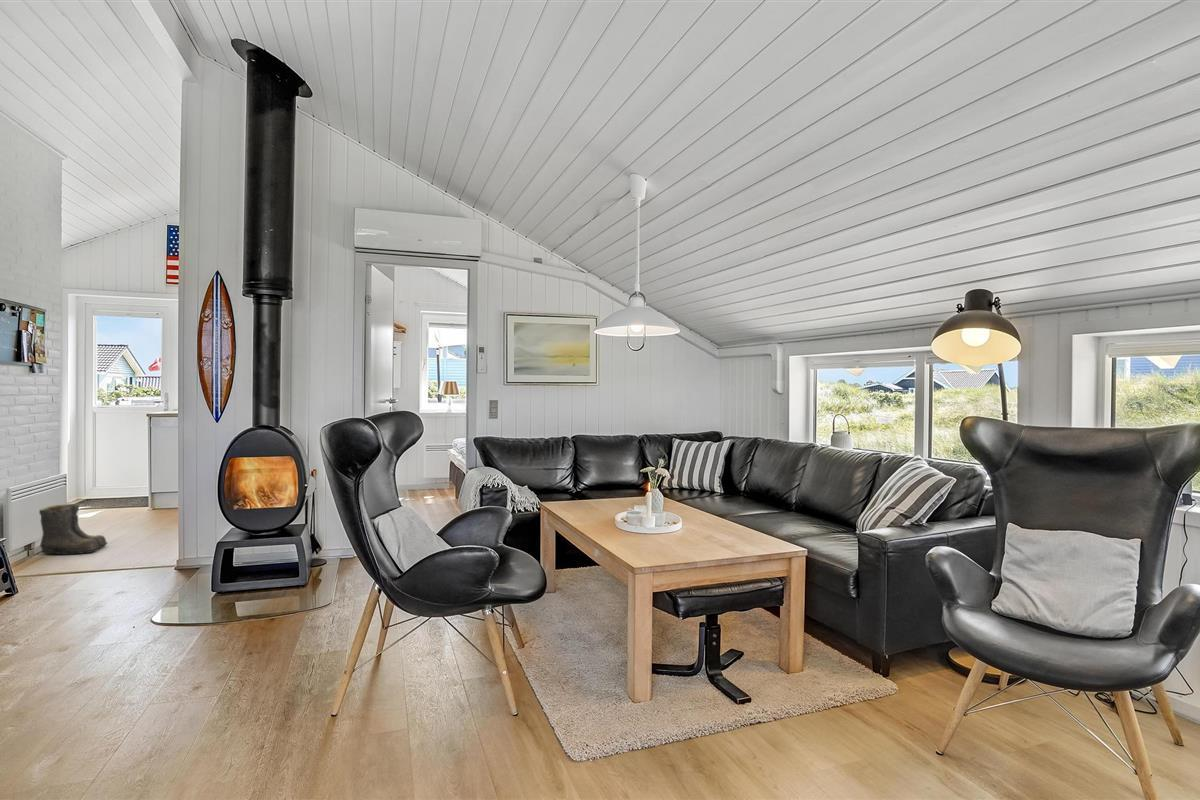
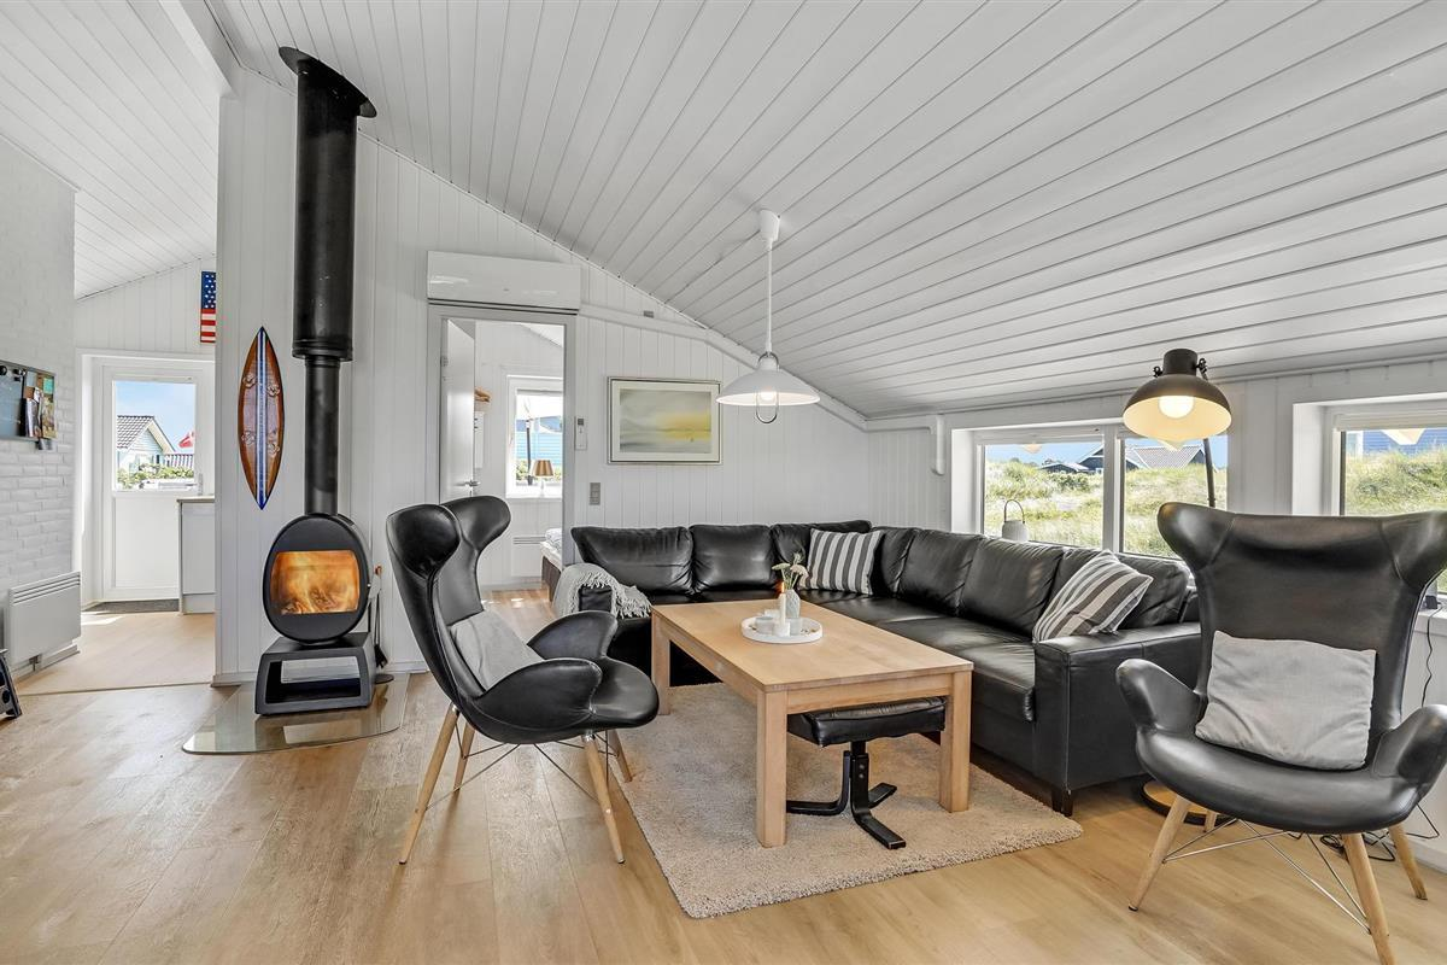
- boots [38,503,108,556]
